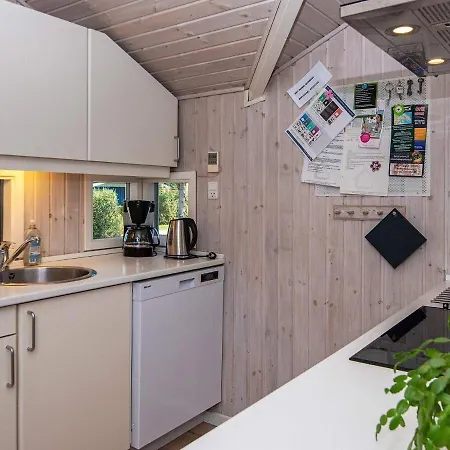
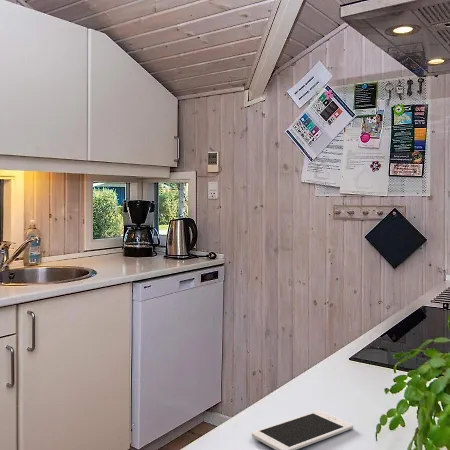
+ cell phone [251,410,354,450]
